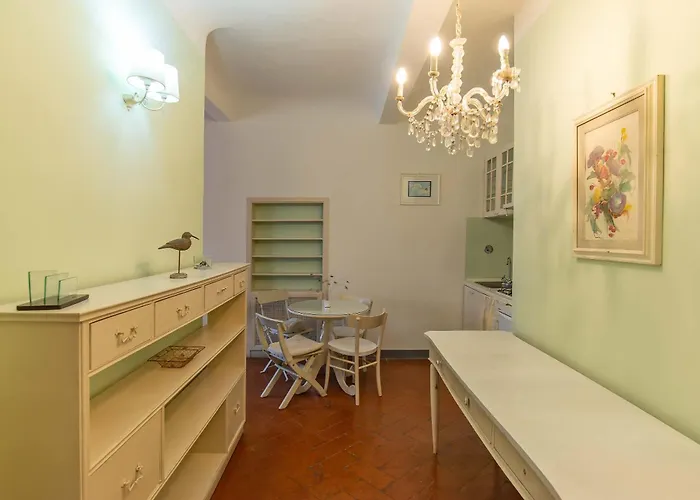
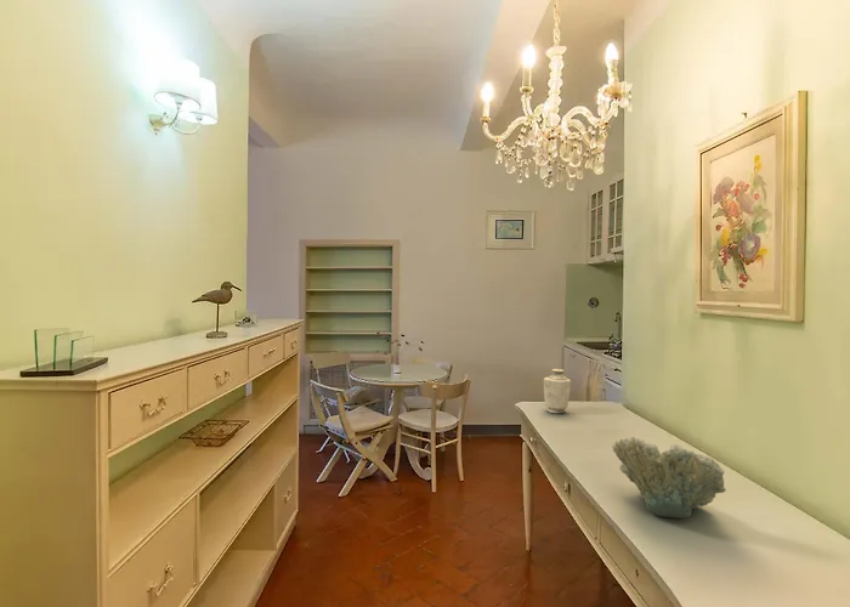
+ vase [543,368,572,414]
+ decorative bowl [611,436,727,520]
